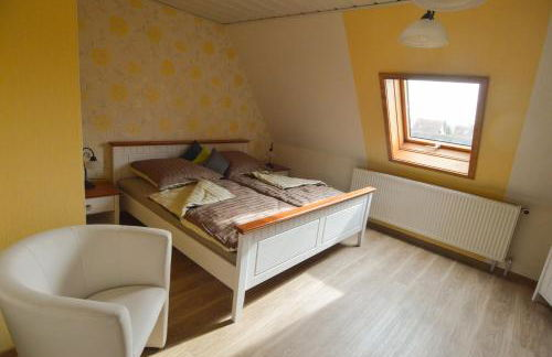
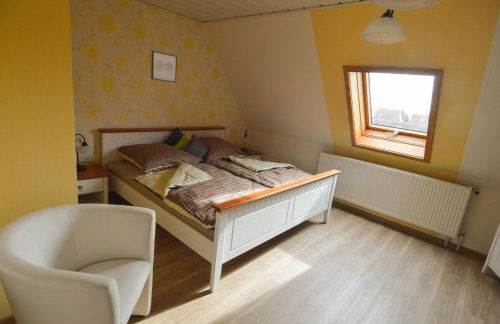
+ wall art [150,50,178,83]
